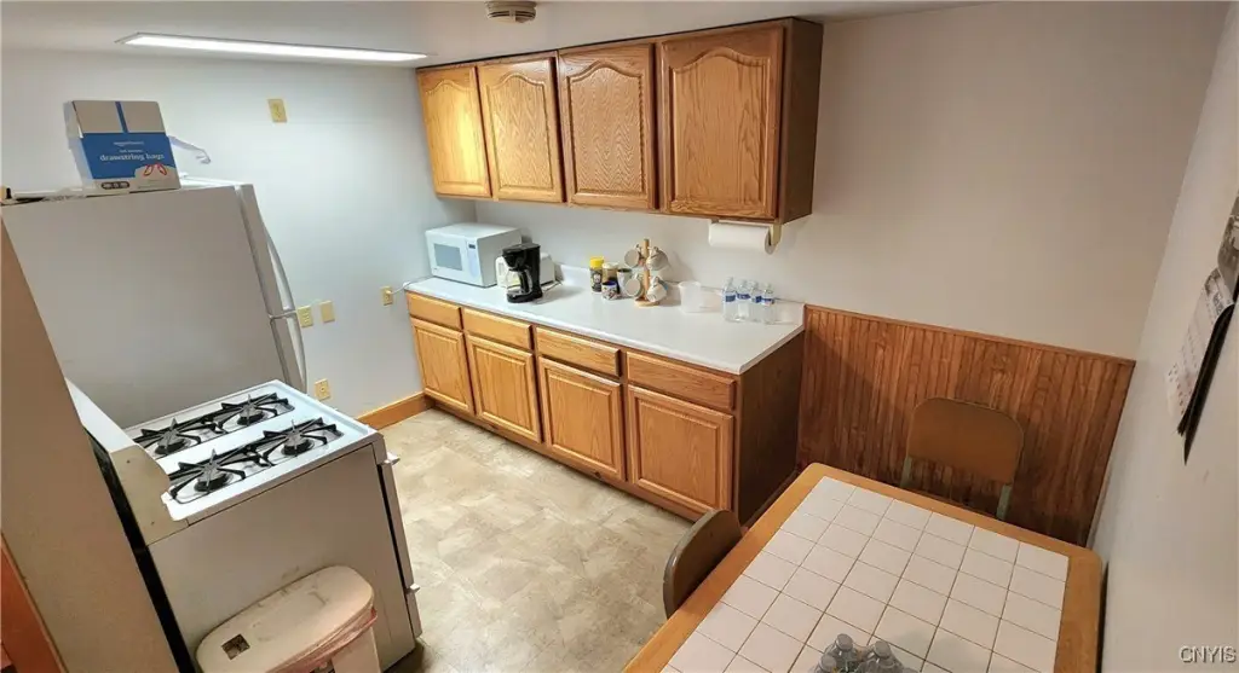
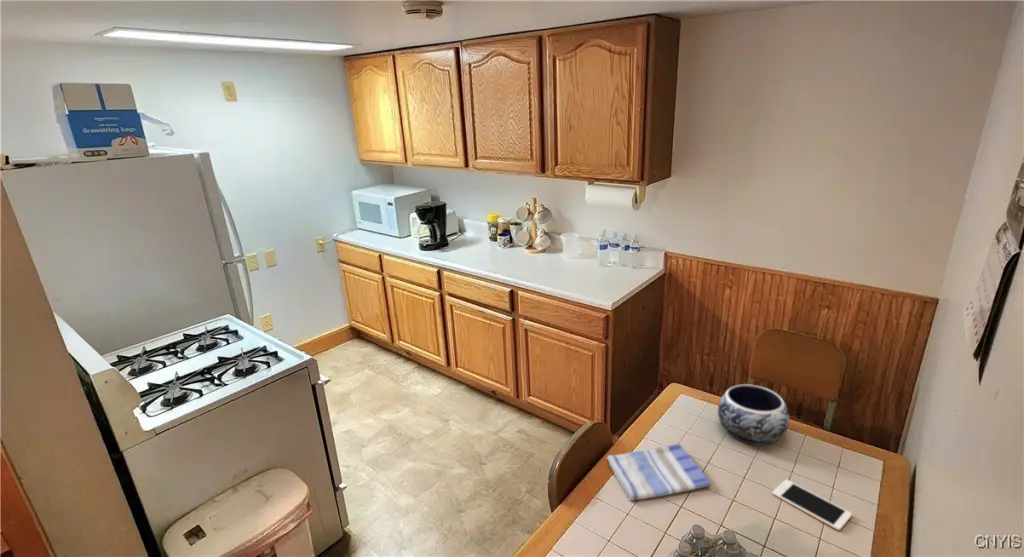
+ cell phone [771,478,853,531]
+ decorative bowl [717,383,790,446]
+ dish towel [606,443,712,501]
